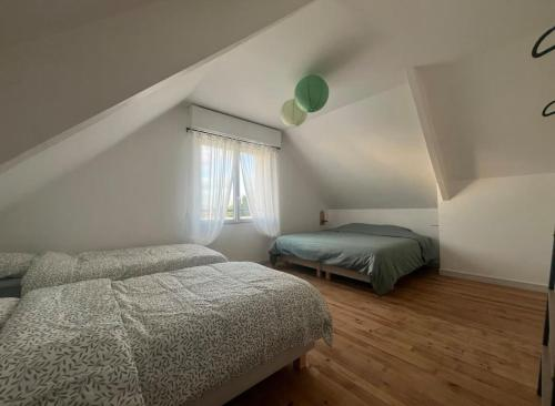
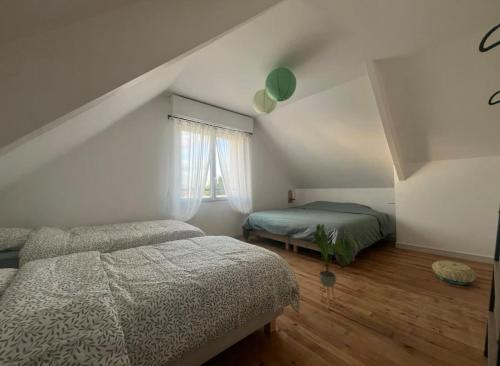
+ house plant [304,223,359,310]
+ basket [431,260,478,286]
